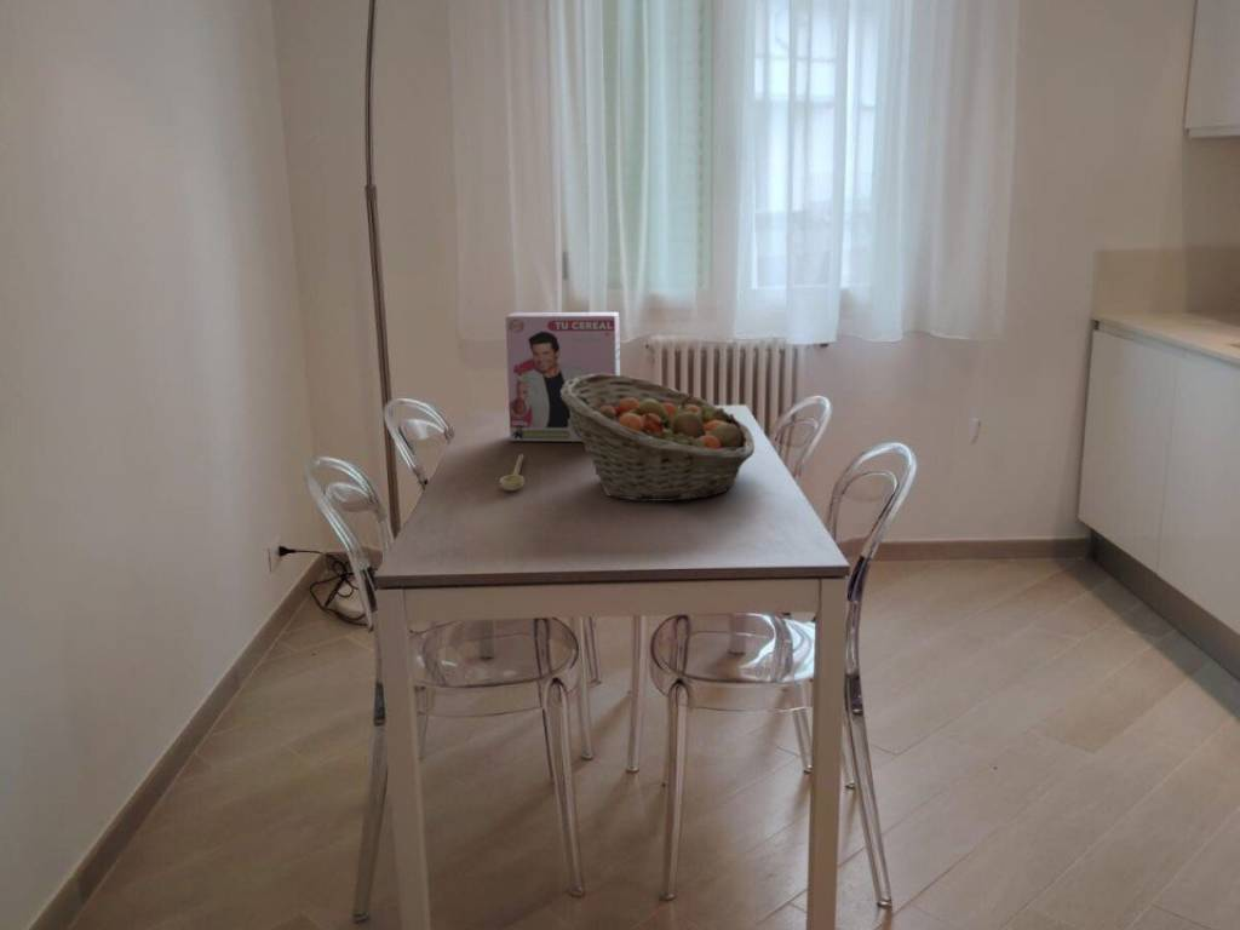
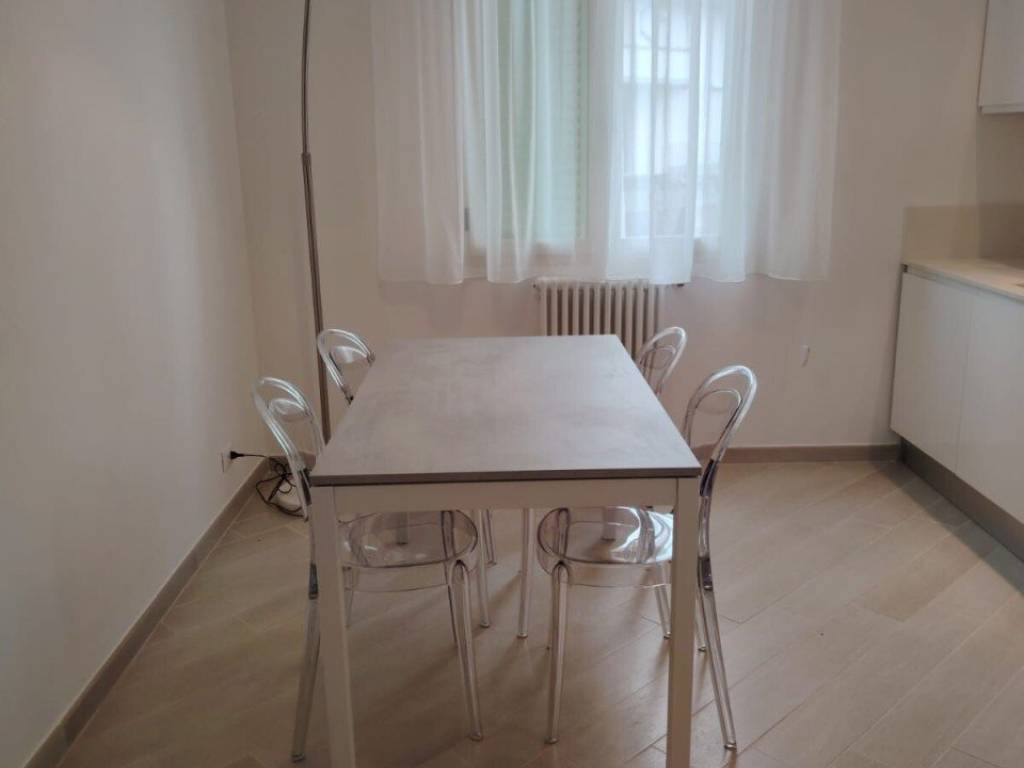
- spoon [499,453,526,492]
- cereal box [505,311,621,443]
- fruit basket [561,373,756,503]
